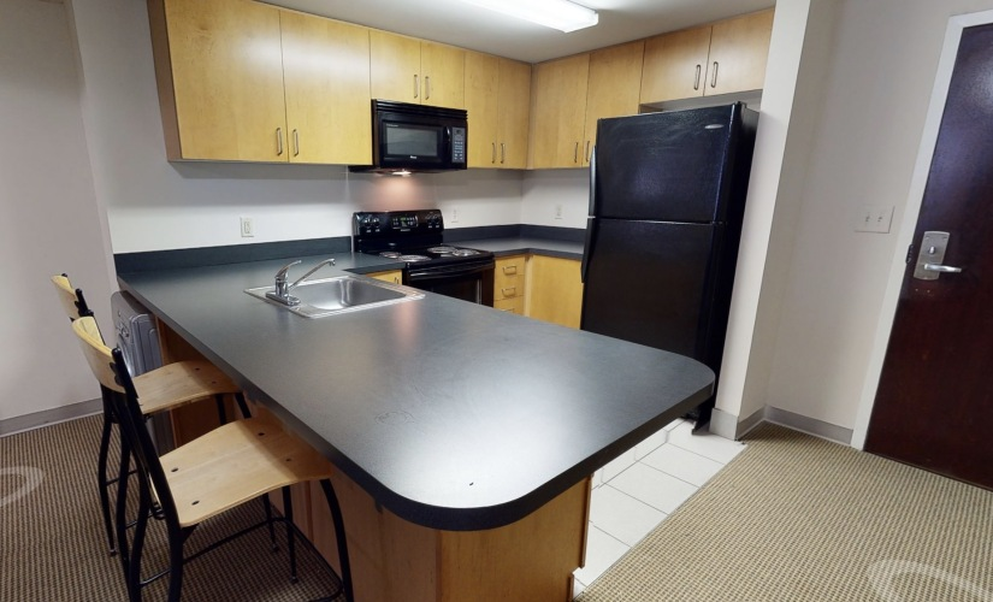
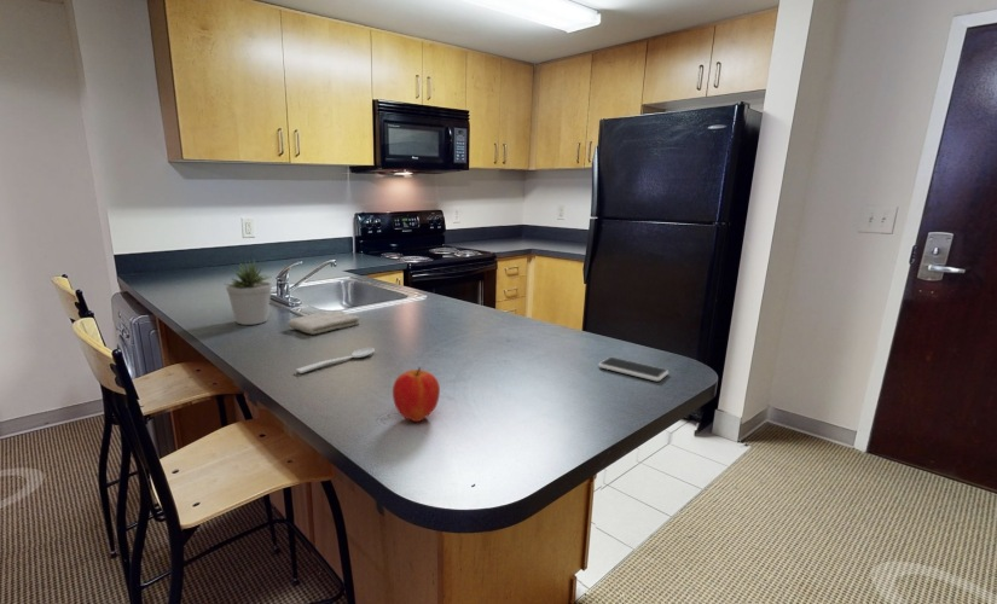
+ spoon [295,345,376,374]
+ washcloth [286,309,361,336]
+ apple [392,366,441,423]
+ smartphone [597,356,670,382]
+ potted plant [225,260,273,326]
